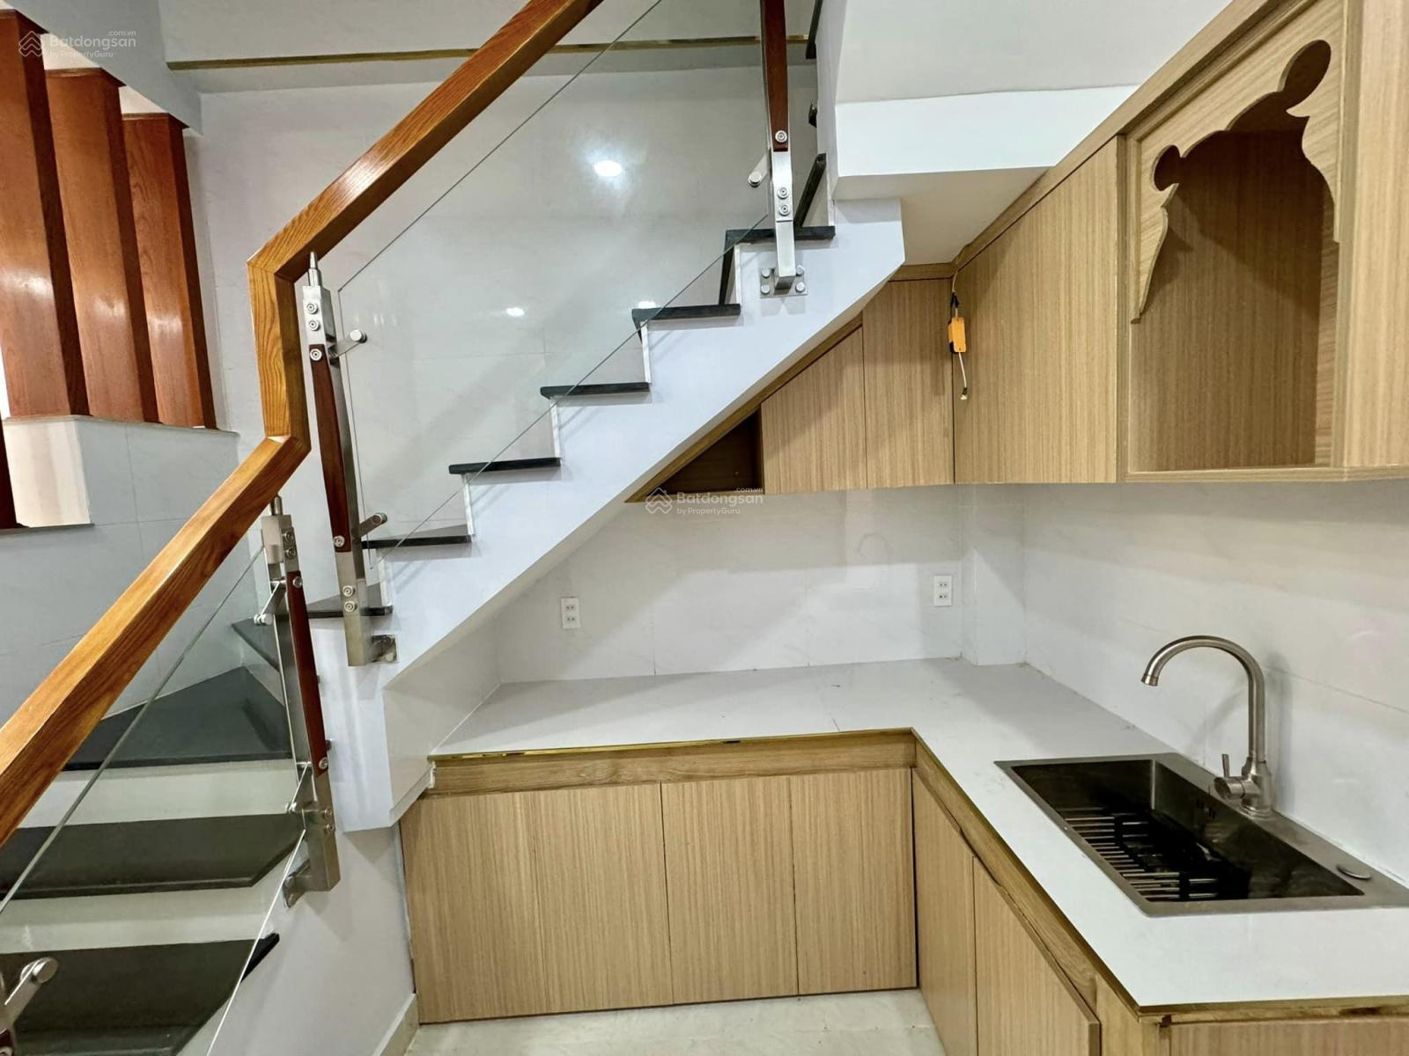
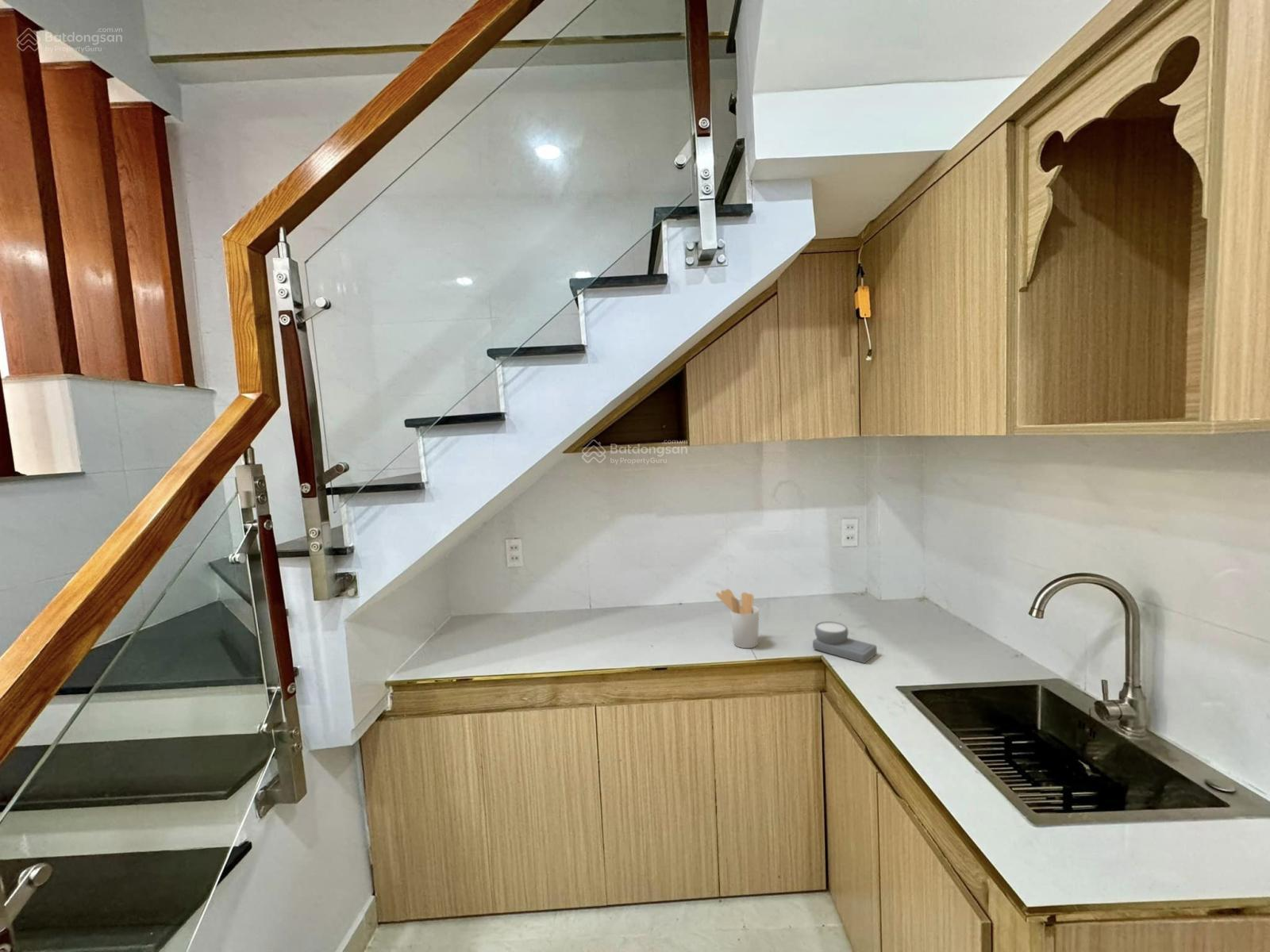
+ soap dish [812,620,878,664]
+ utensil holder [715,588,760,649]
